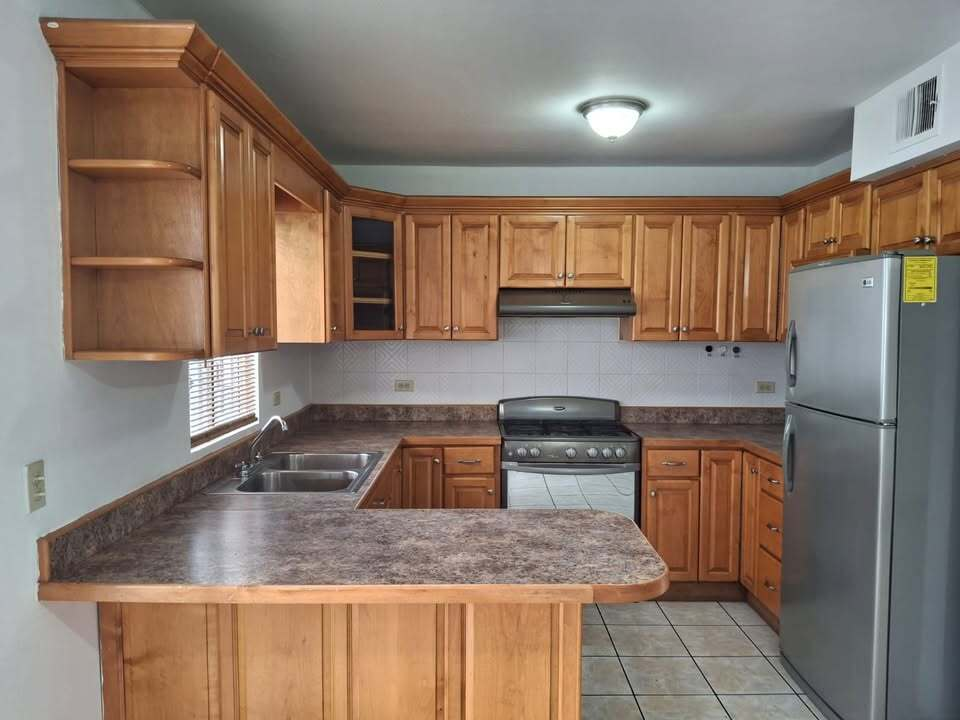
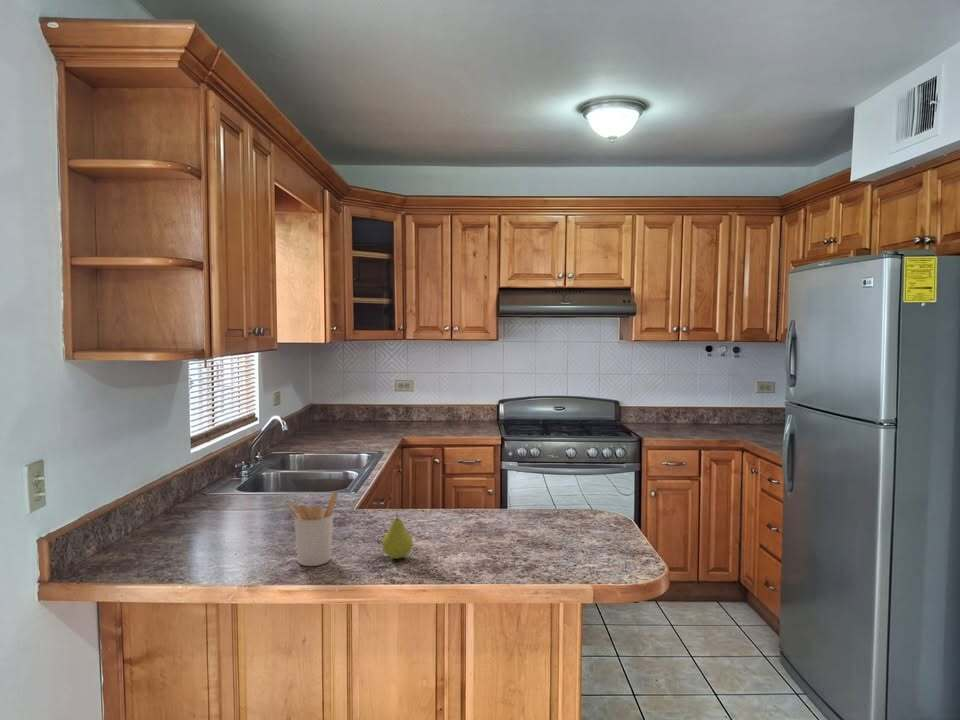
+ fruit [381,511,414,560]
+ utensil holder [285,491,339,567]
